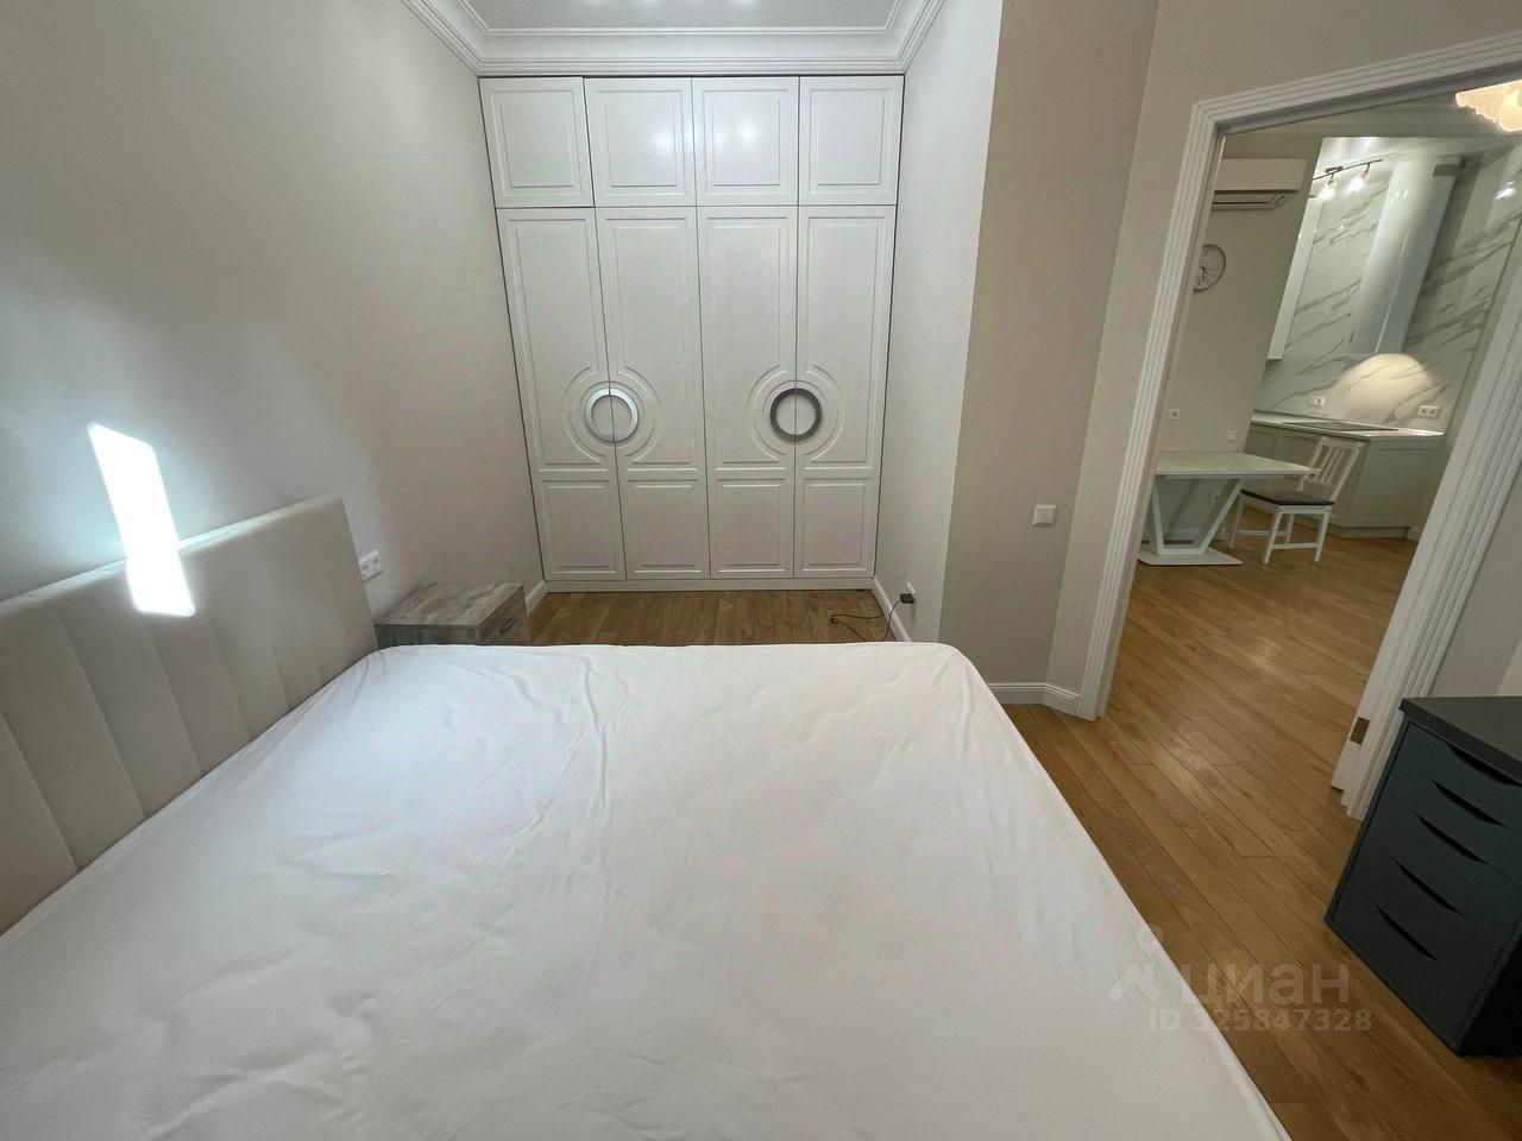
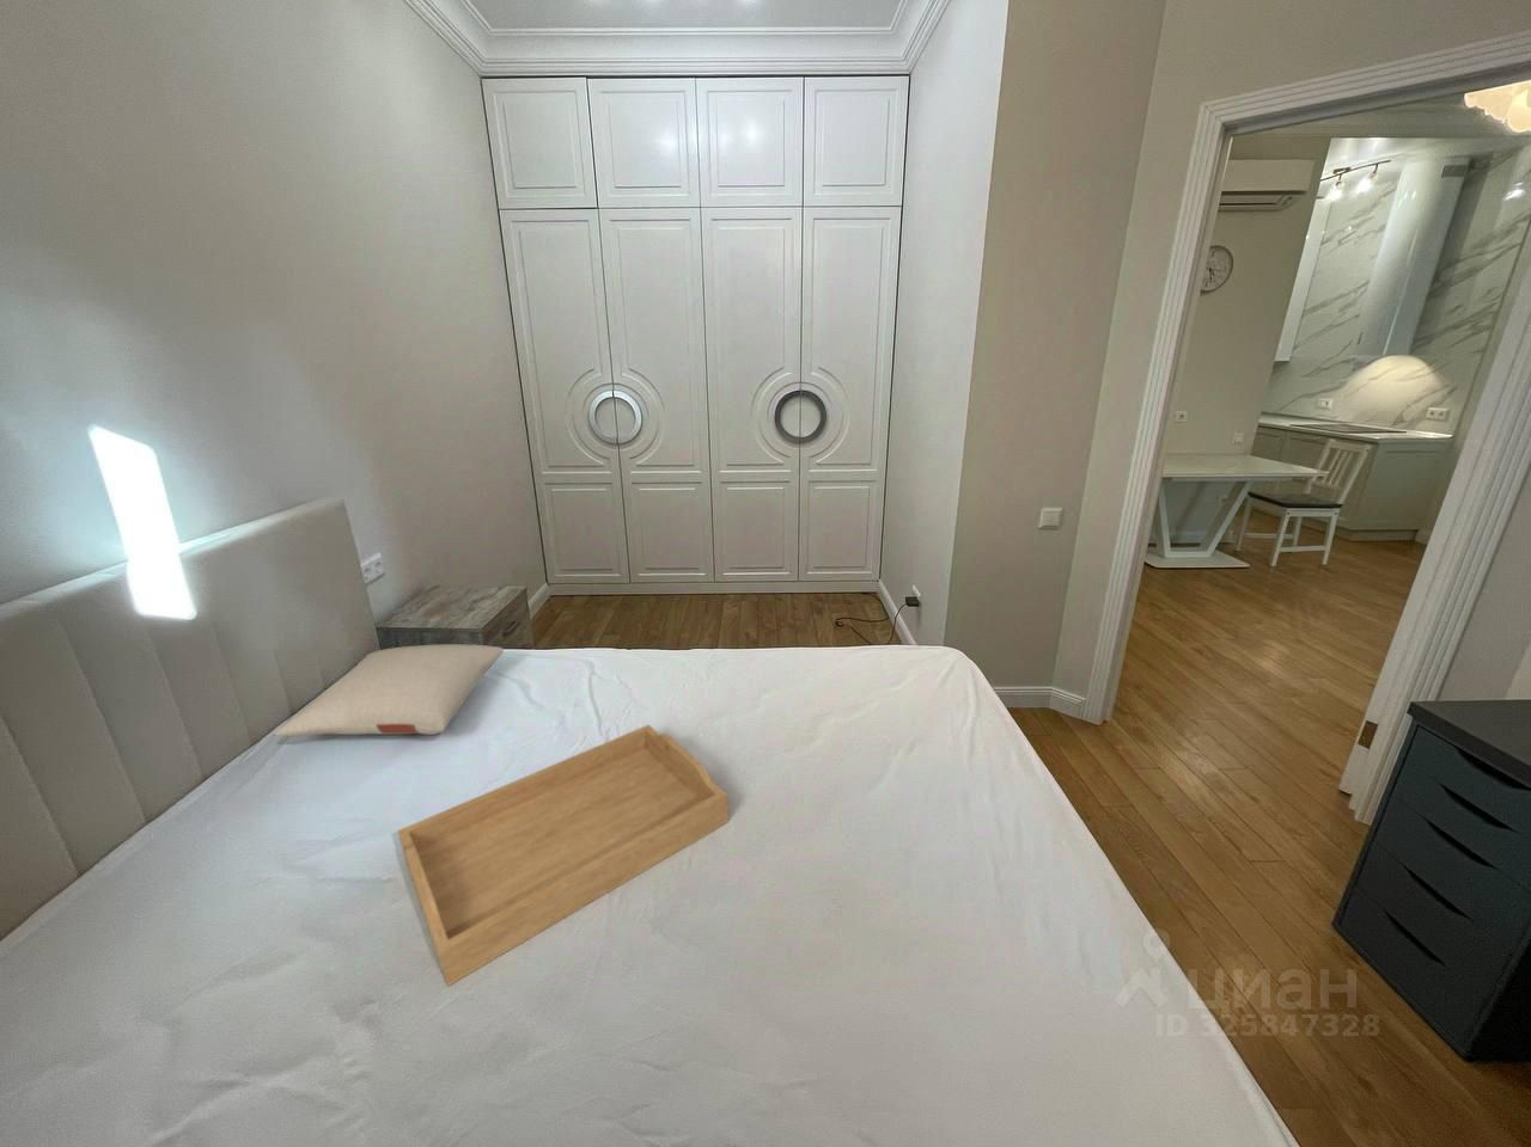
+ serving tray [395,723,729,988]
+ pillow [272,643,505,739]
